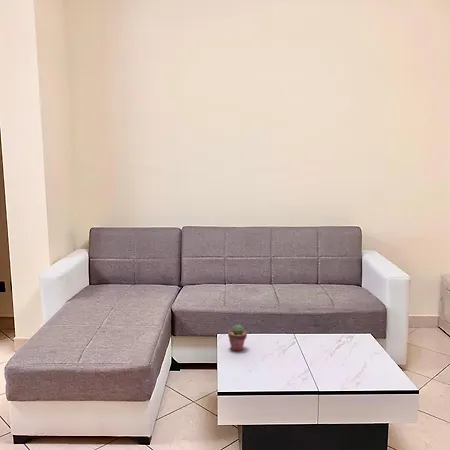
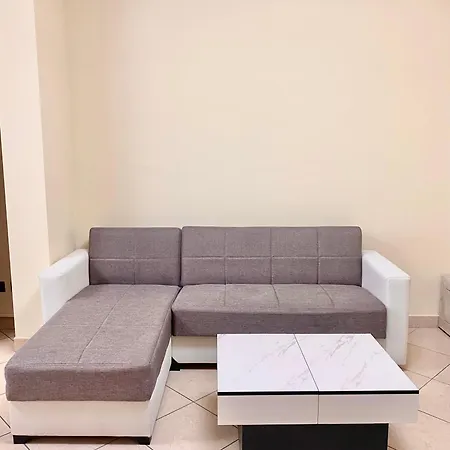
- potted succulent [227,323,248,352]
